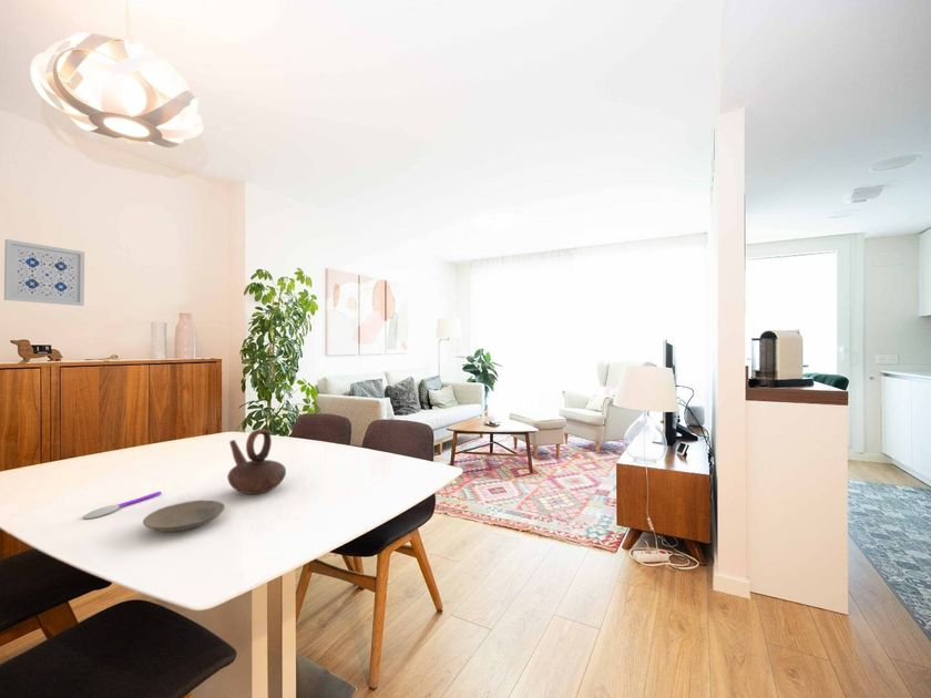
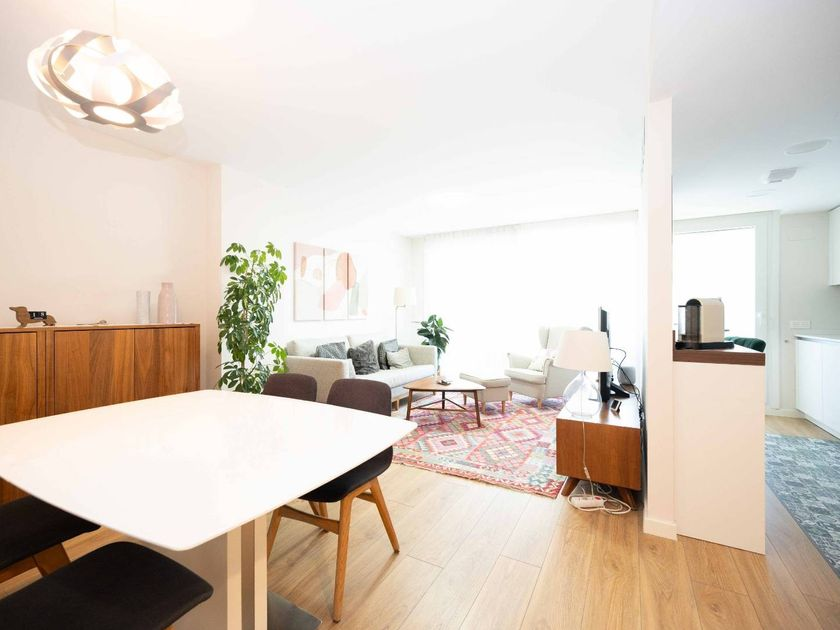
- teapot [226,428,287,495]
- spoon [82,491,163,520]
- wall art [3,238,85,307]
- plate [142,500,226,533]
